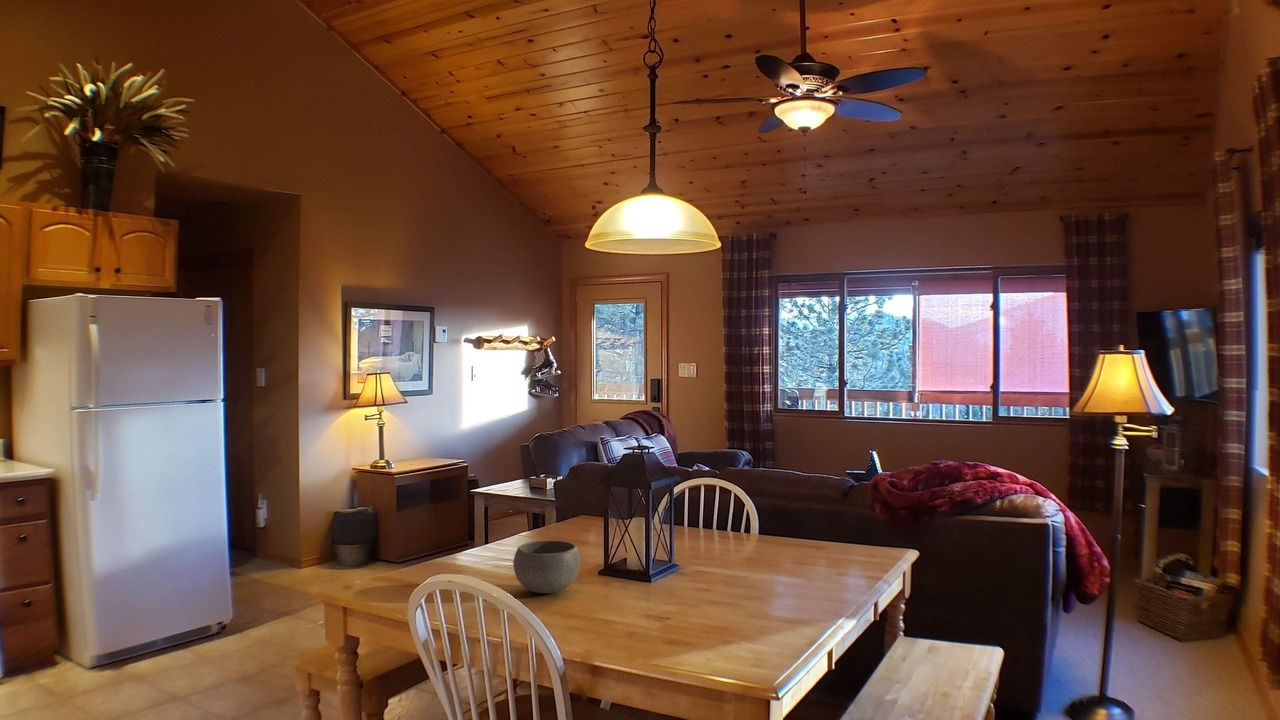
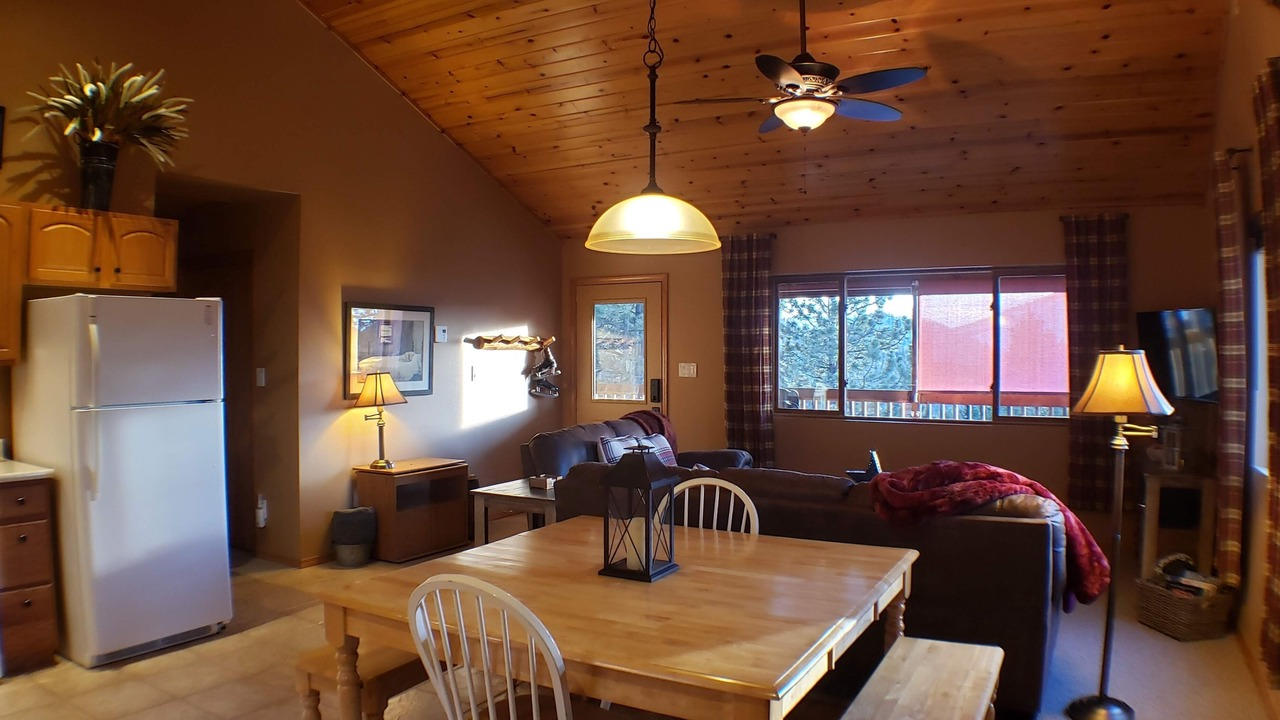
- bowl [512,540,581,594]
